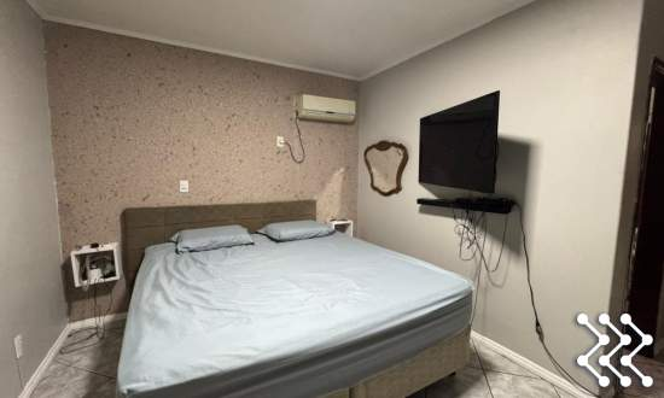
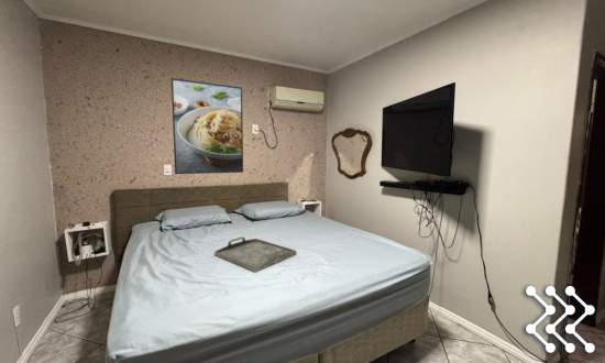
+ serving tray [213,237,298,273]
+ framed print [170,77,244,175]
